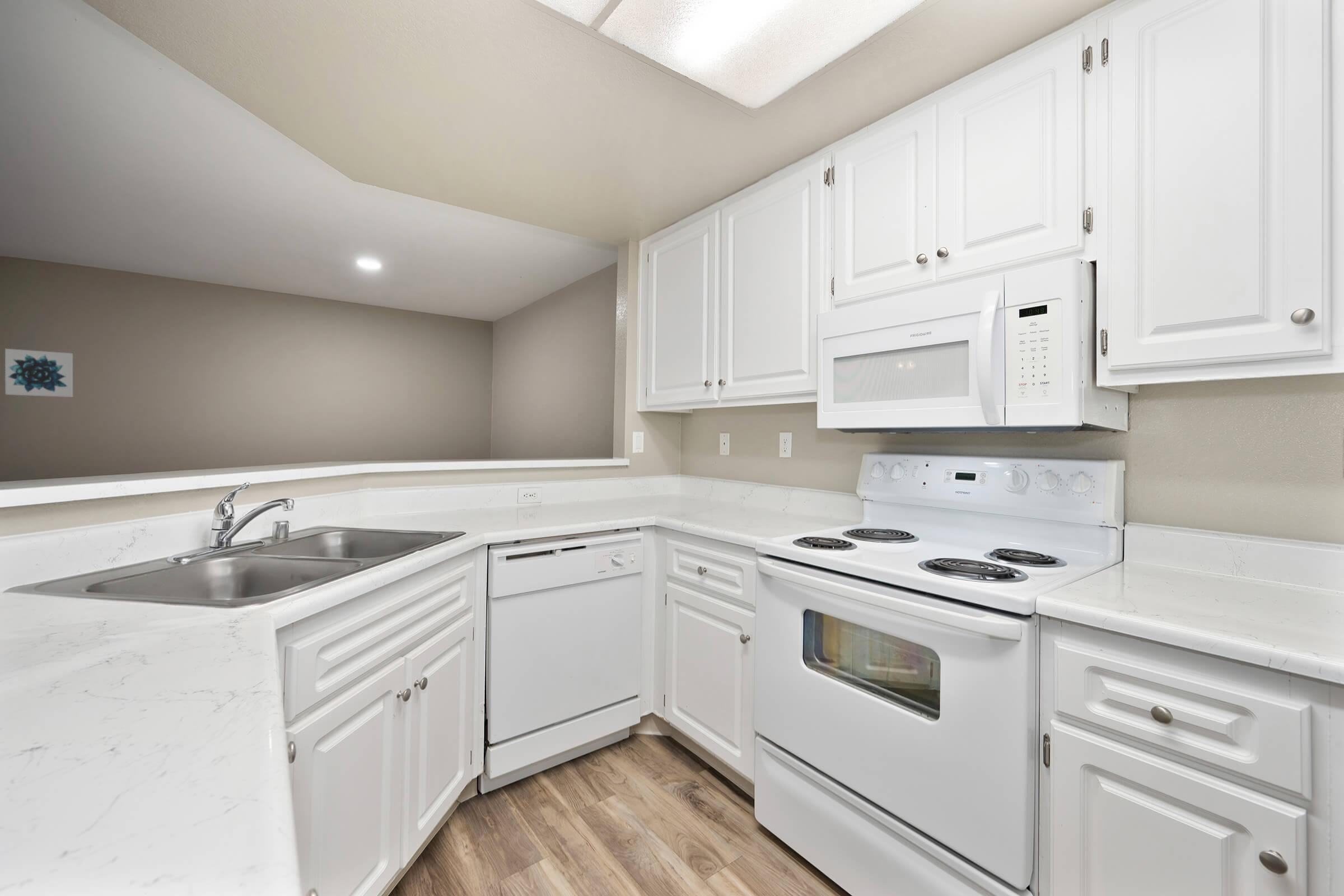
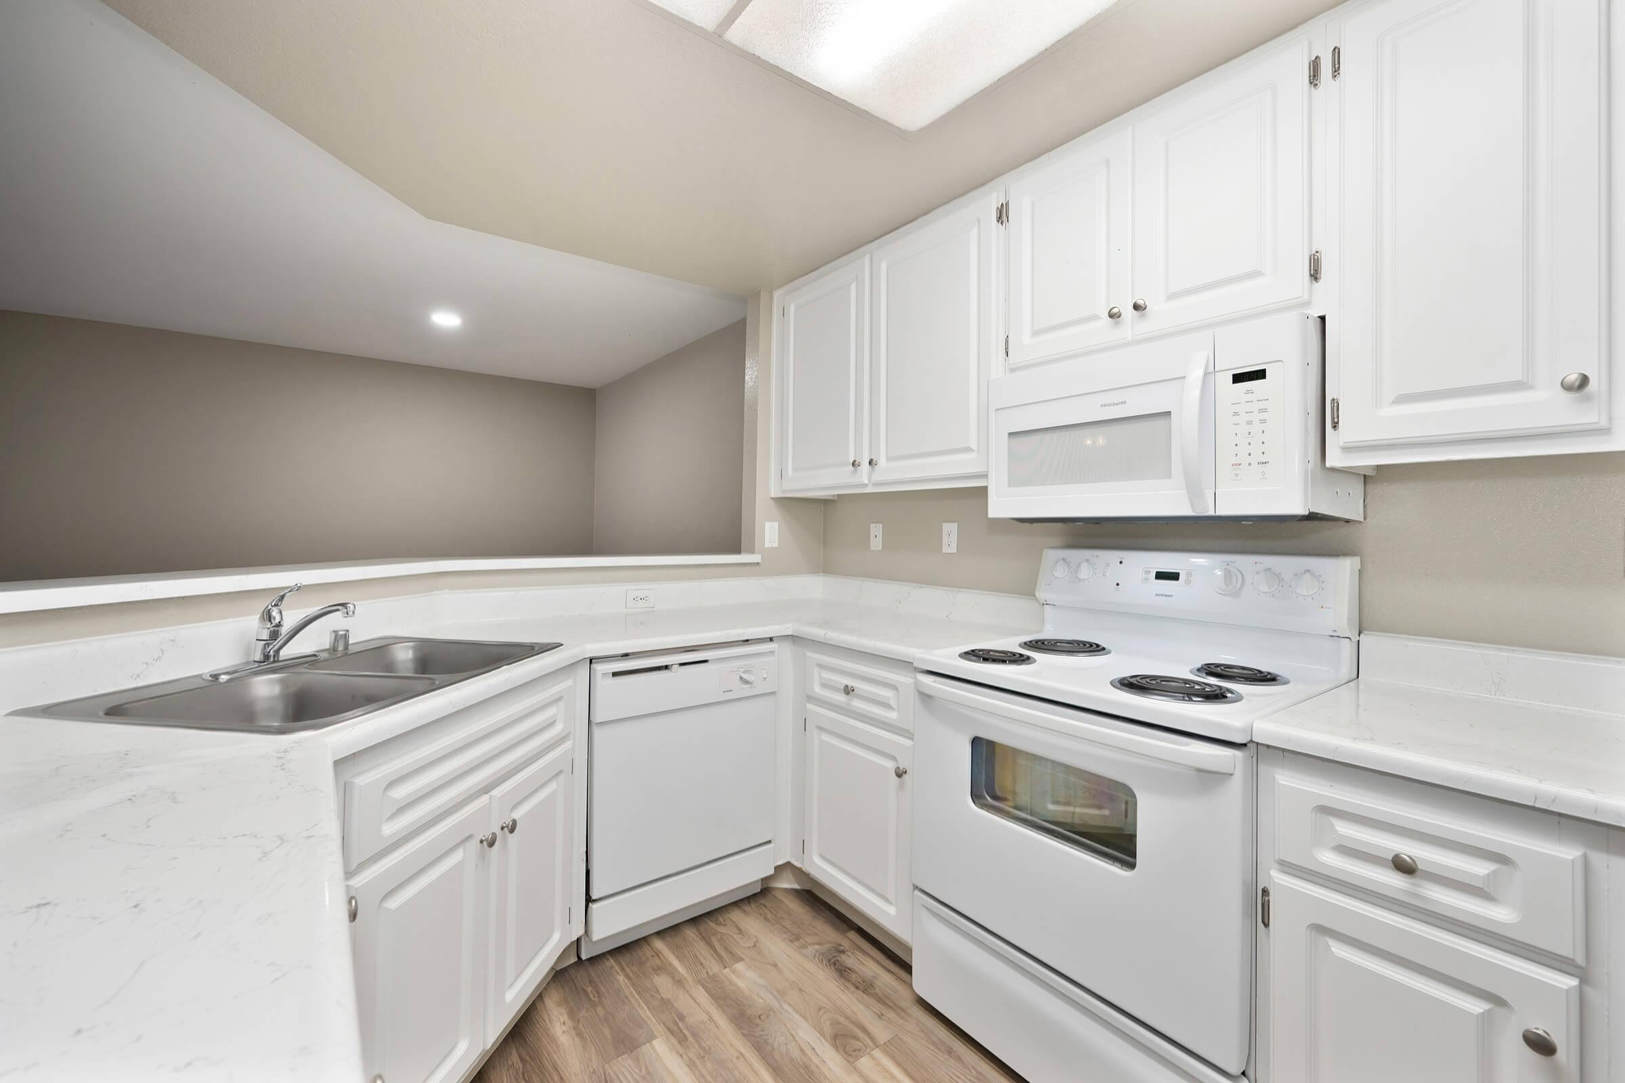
- wall art [4,348,73,398]
